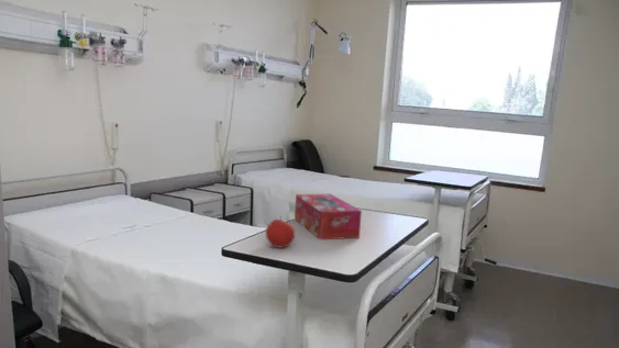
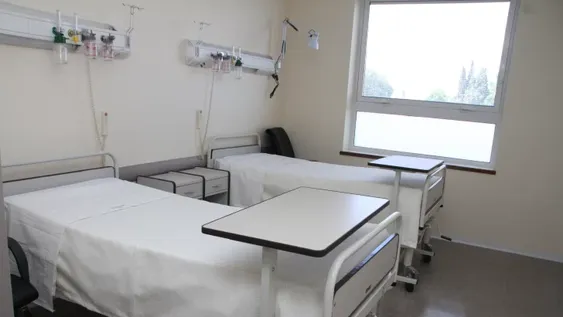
- tissue box [294,193,363,240]
- fruit [265,216,296,249]
